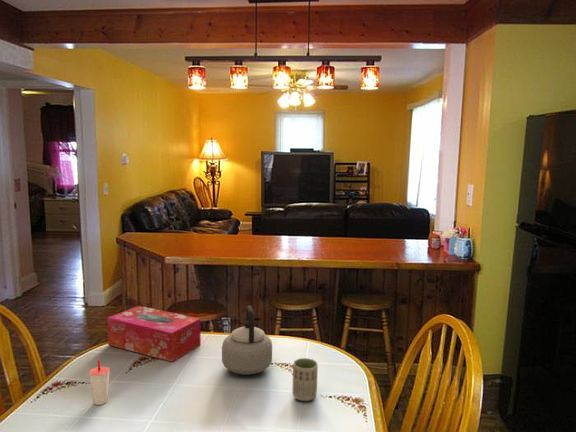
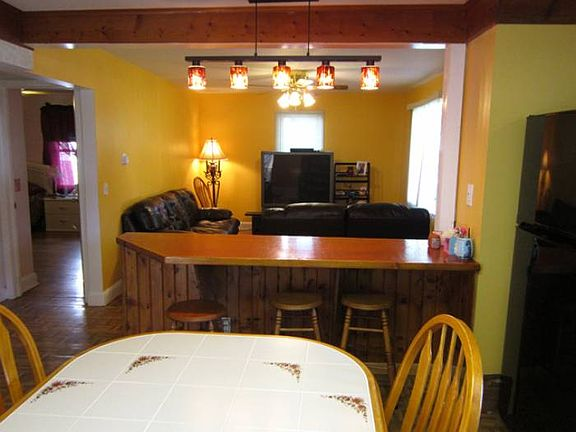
- tissue box [106,305,202,363]
- cup [88,359,111,406]
- cup [291,357,319,402]
- teapot [221,305,273,376]
